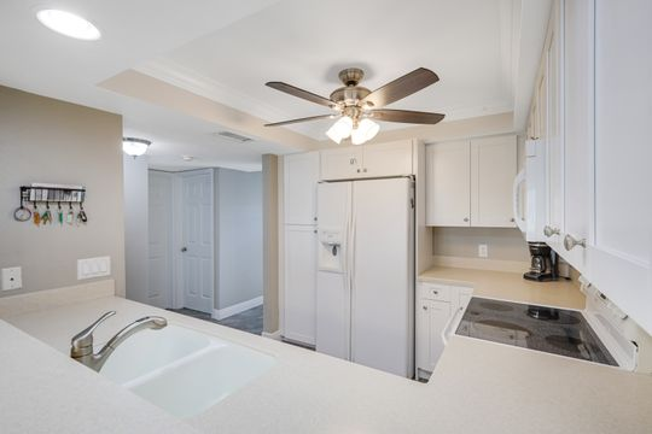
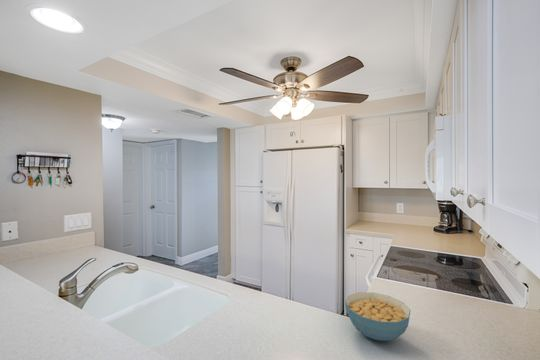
+ cereal bowl [344,291,412,342]
